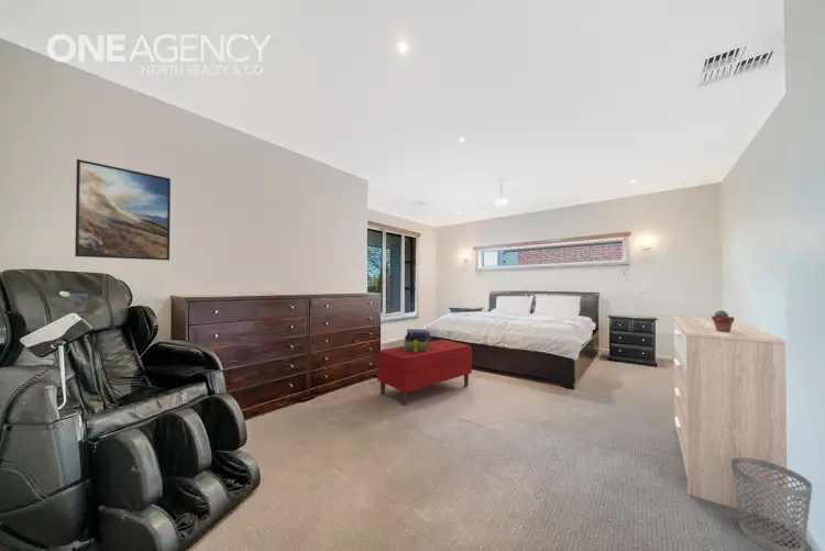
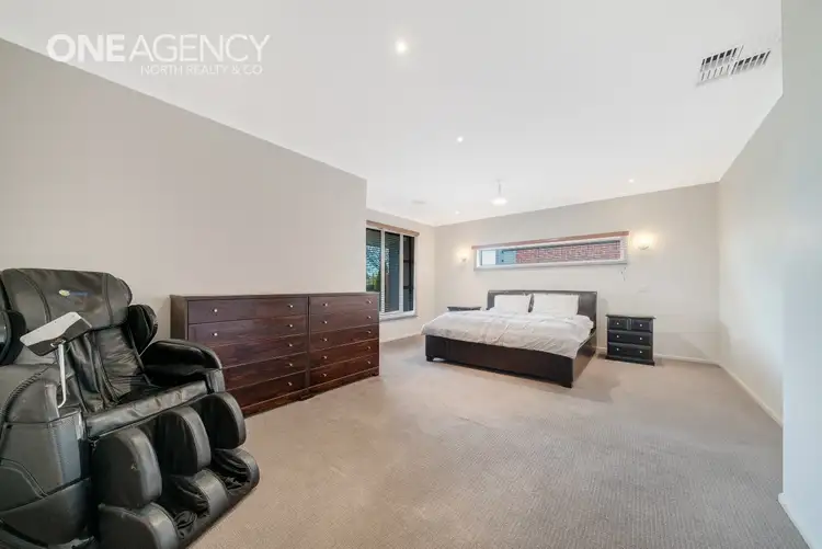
- wastebasket [732,458,813,551]
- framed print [74,158,172,262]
- sideboard [671,315,789,525]
- bench [376,339,473,407]
- stack of books [403,328,431,351]
- potted succulent [711,309,735,332]
